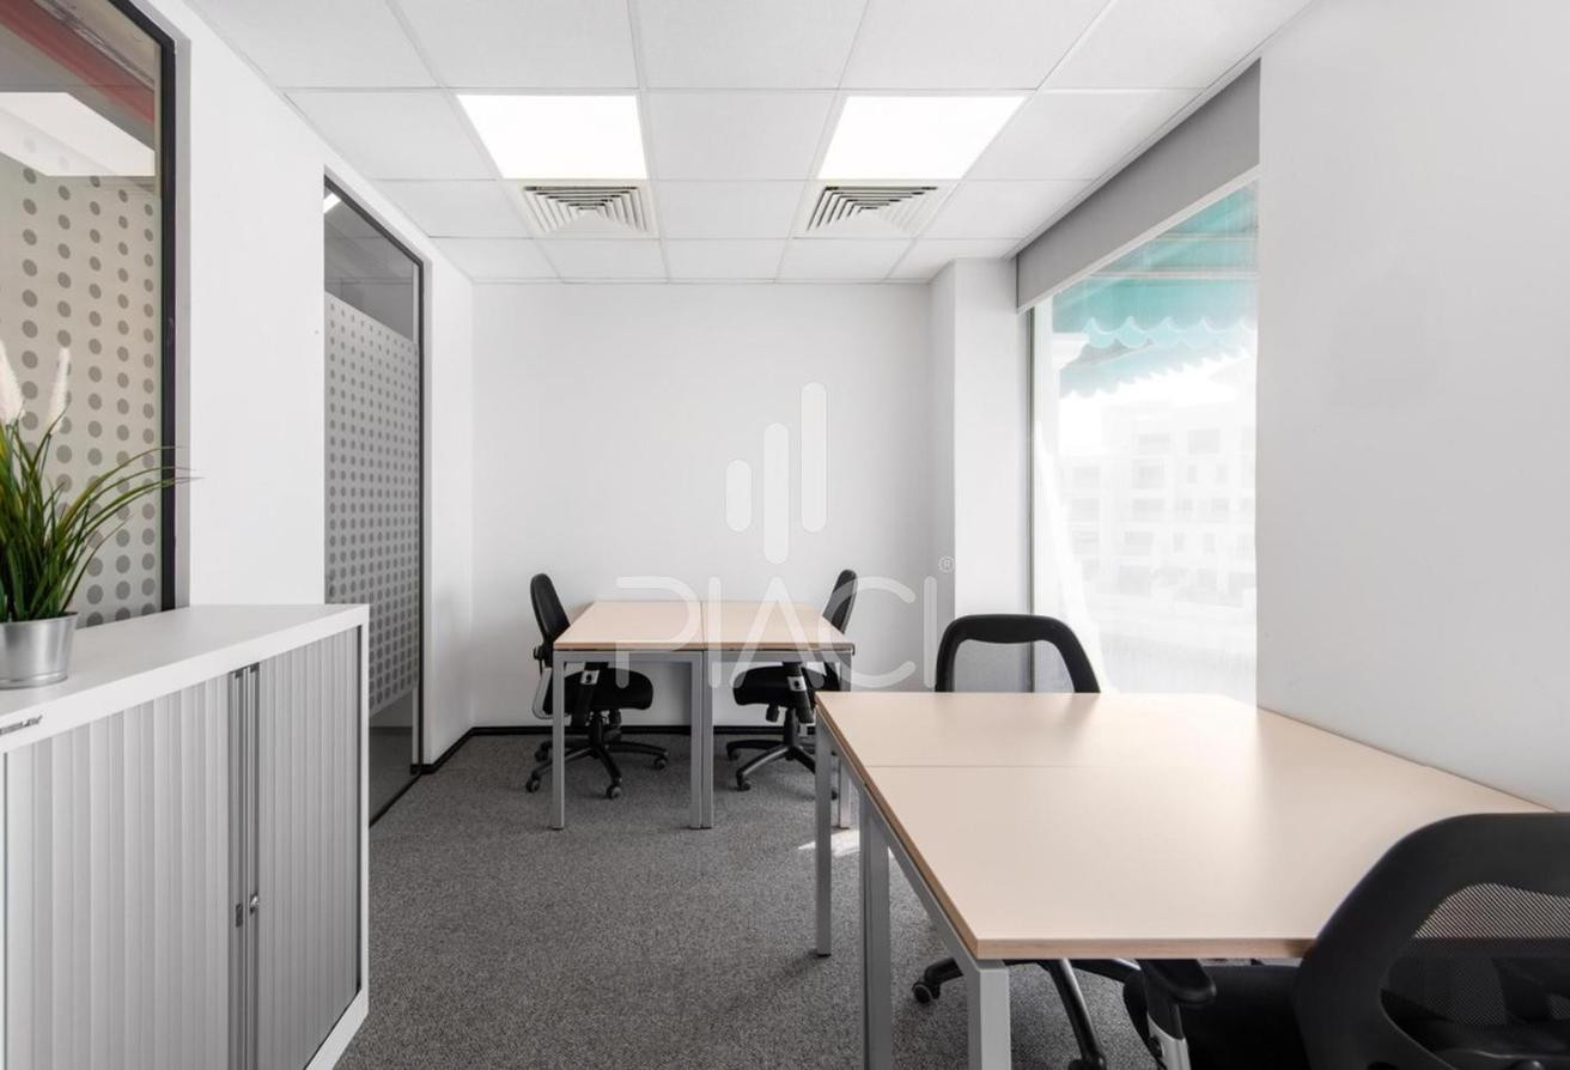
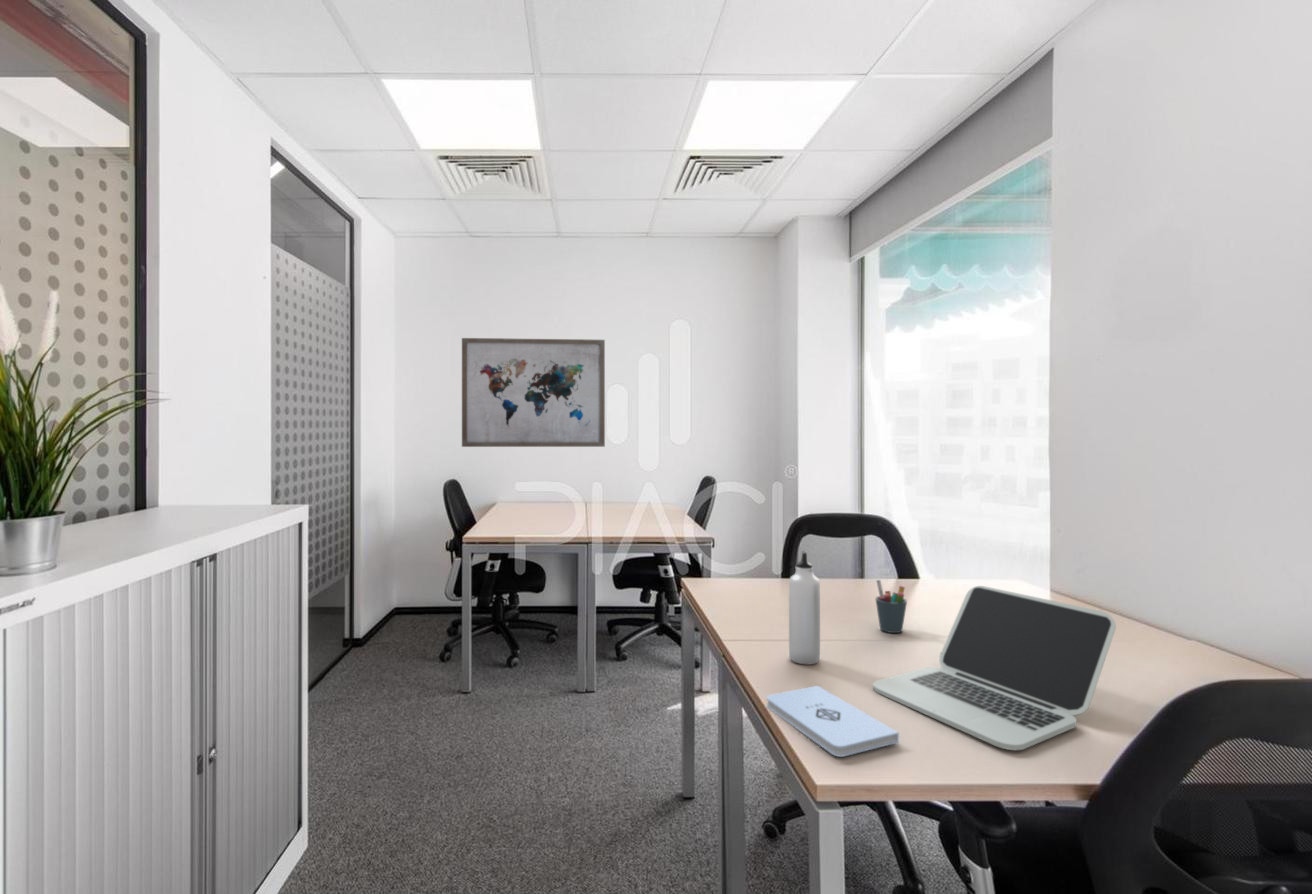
+ wall art [461,337,606,448]
+ laptop [872,585,1117,751]
+ notepad [766,685,900,758]
+ pen holder [874,579,908,634]
+ water bottle [788,550,821,665]
